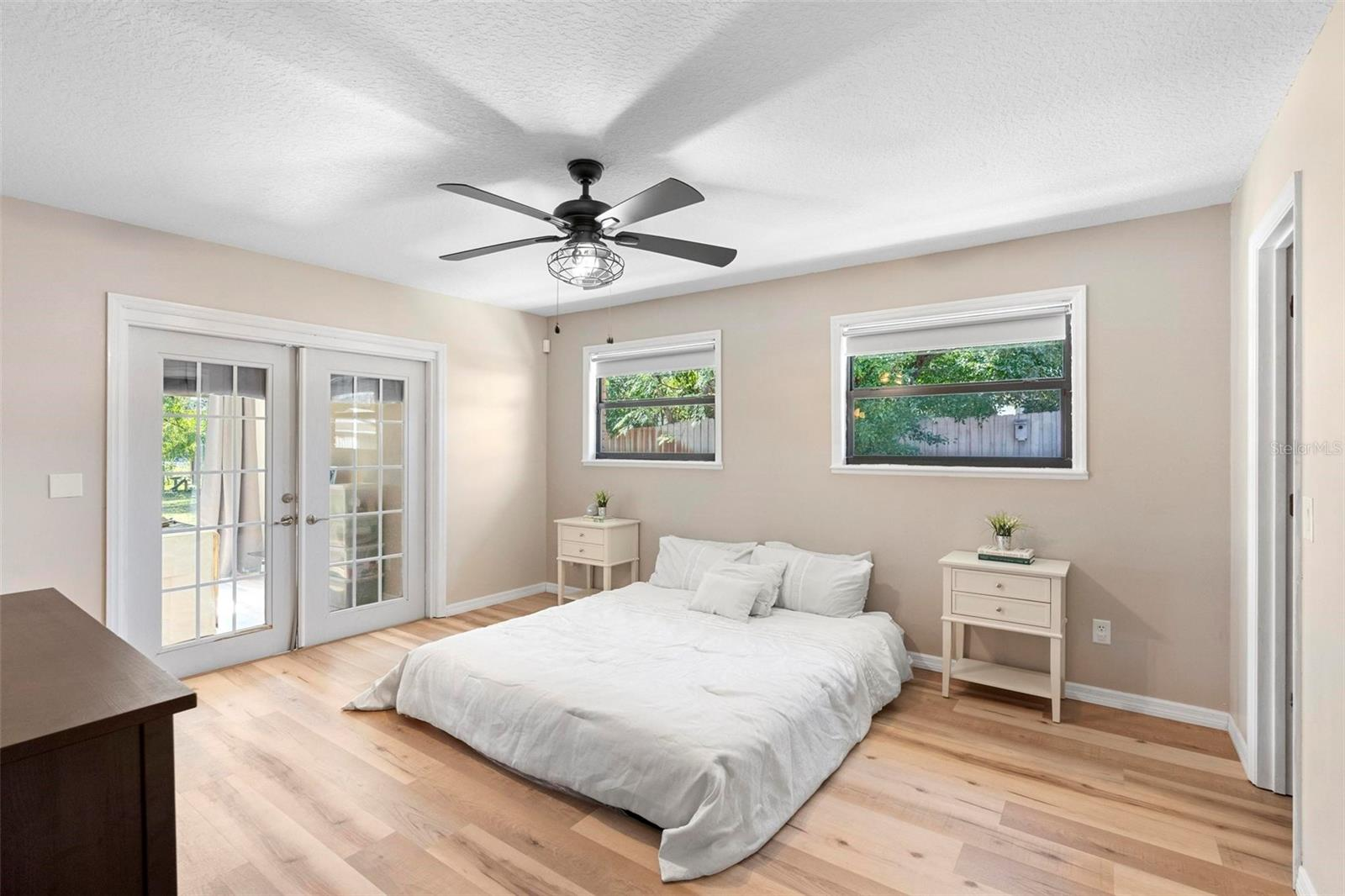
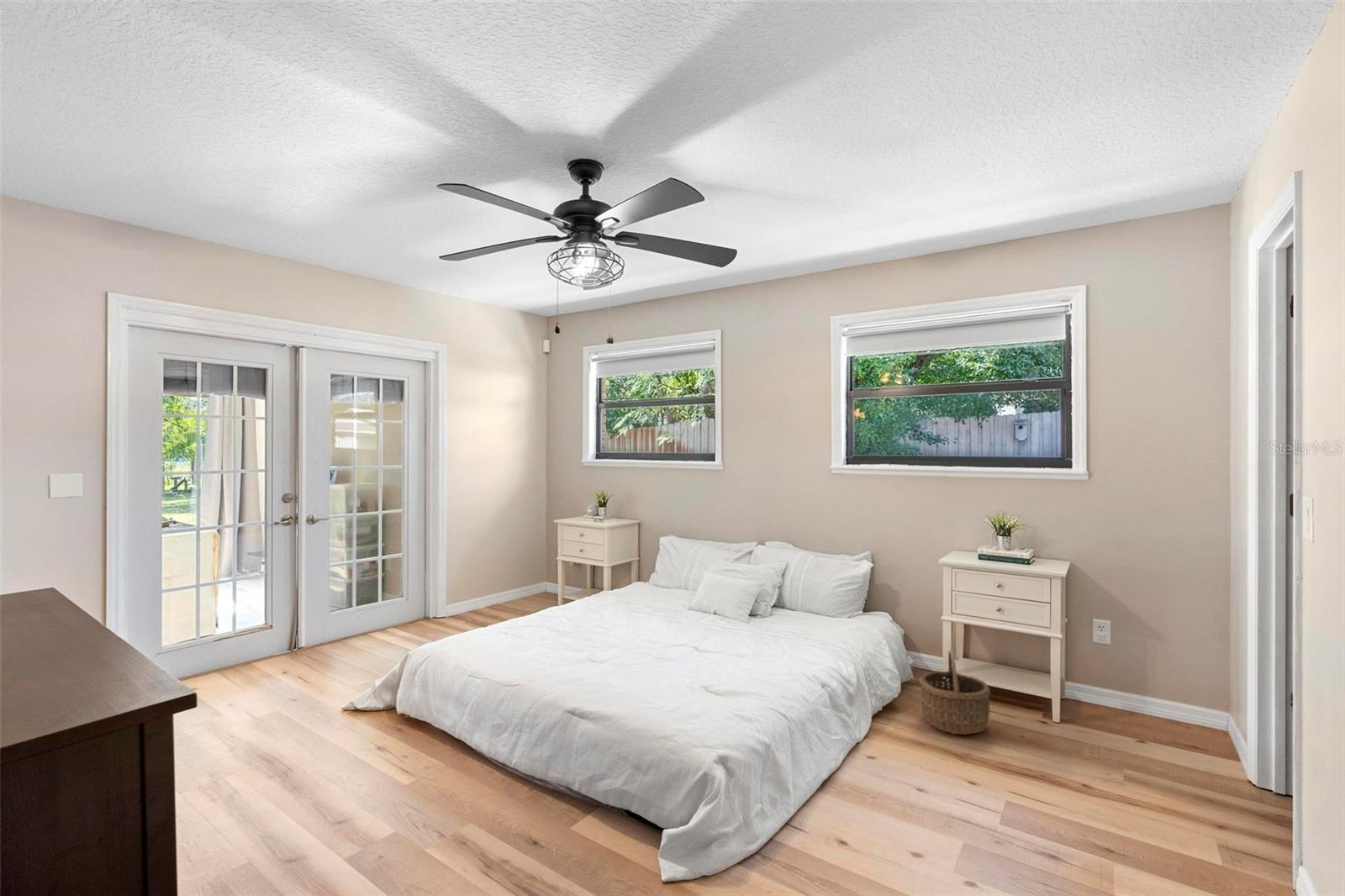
+ wicker basket [919,649,991,735]
